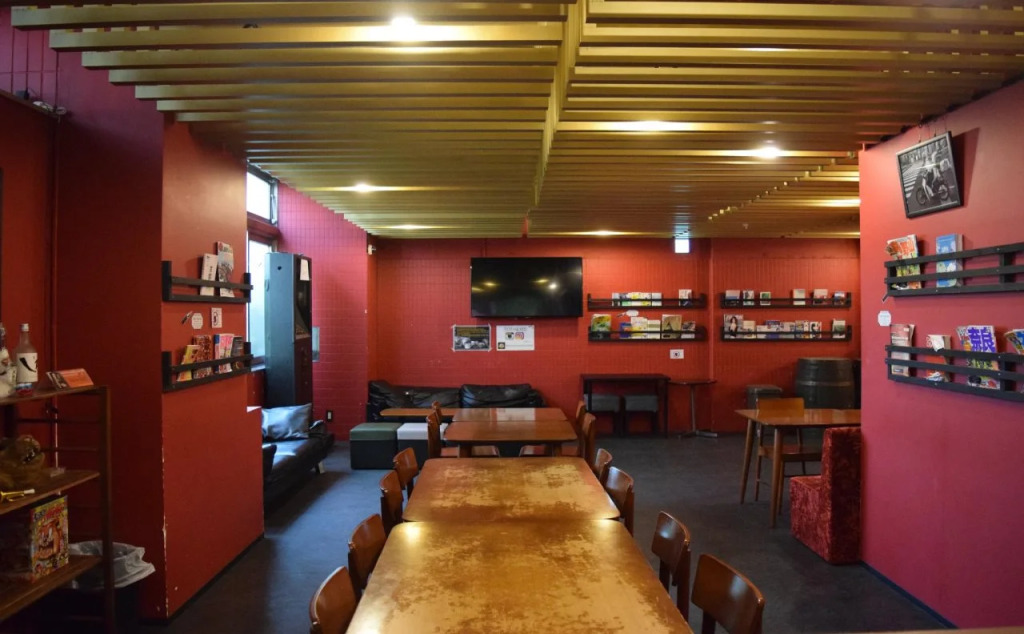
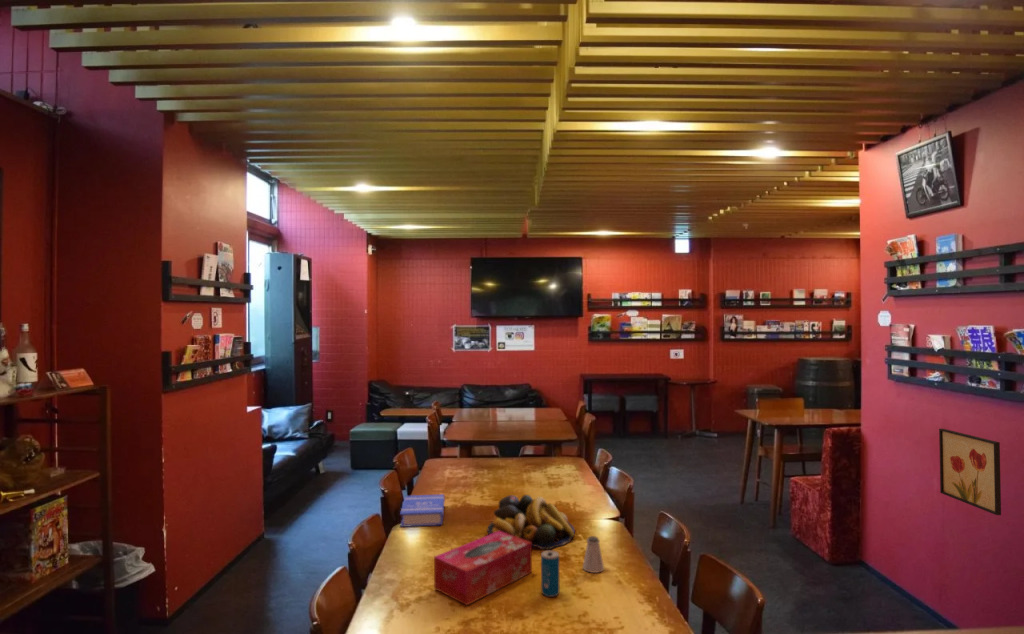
+ tissue box [433,531,533,606]
+ fruit bowl [487,494,575,550]
+ saltshaker [582,535,605,574]
+ wall art [938,428,1002,516]
+ beverage can [540,549,560,598]
+ book [399,493,446,528]
